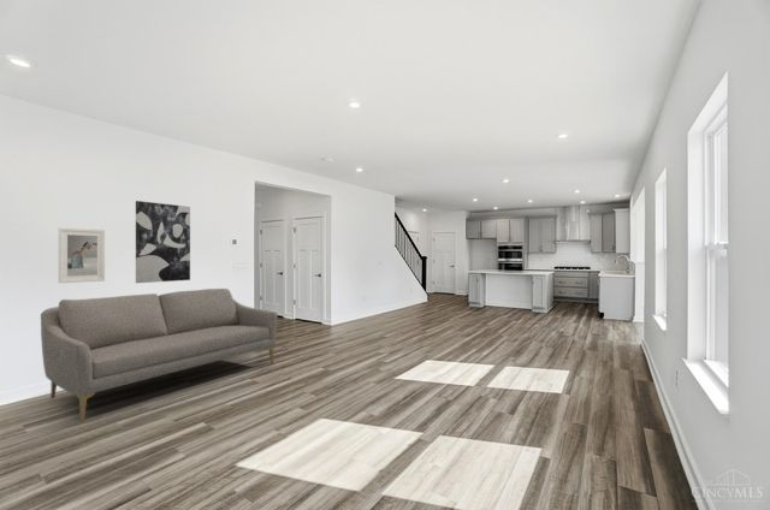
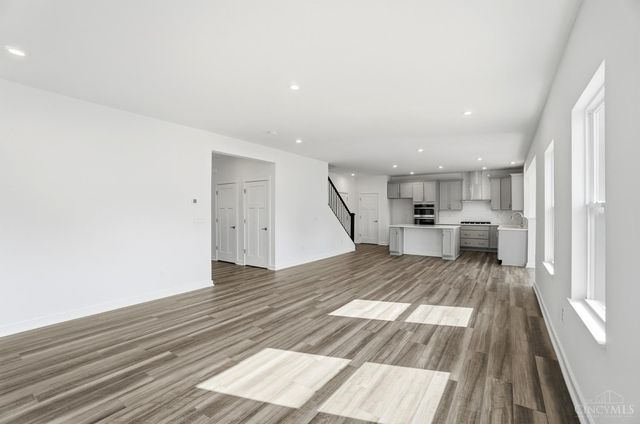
- sofa [40,287,279,423]
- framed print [58,226,106,284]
- wall art [135,200,191,284]
